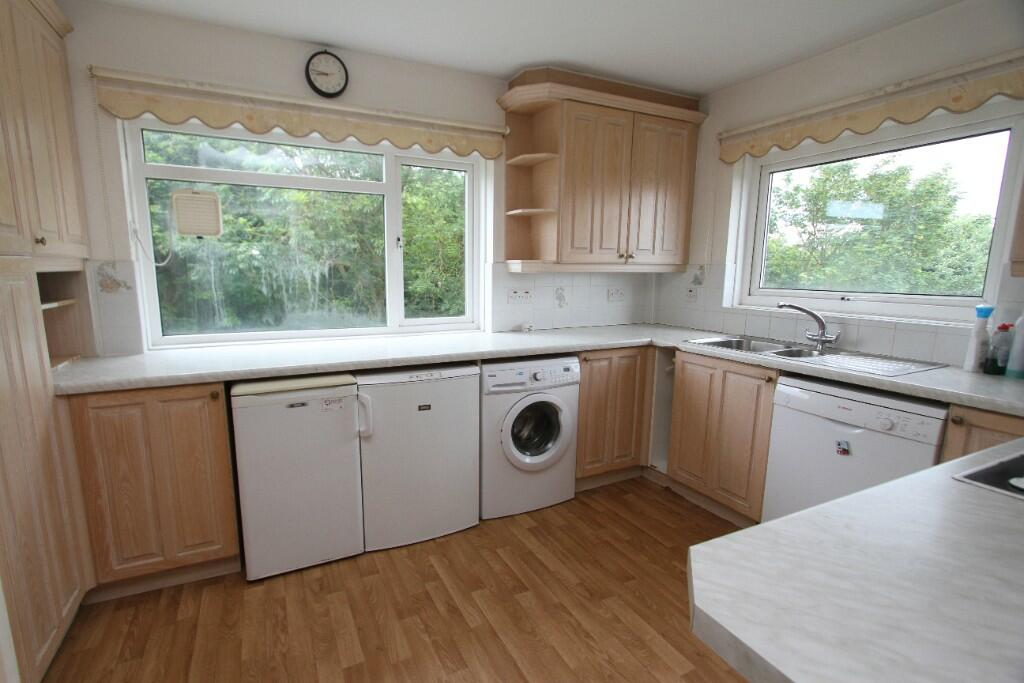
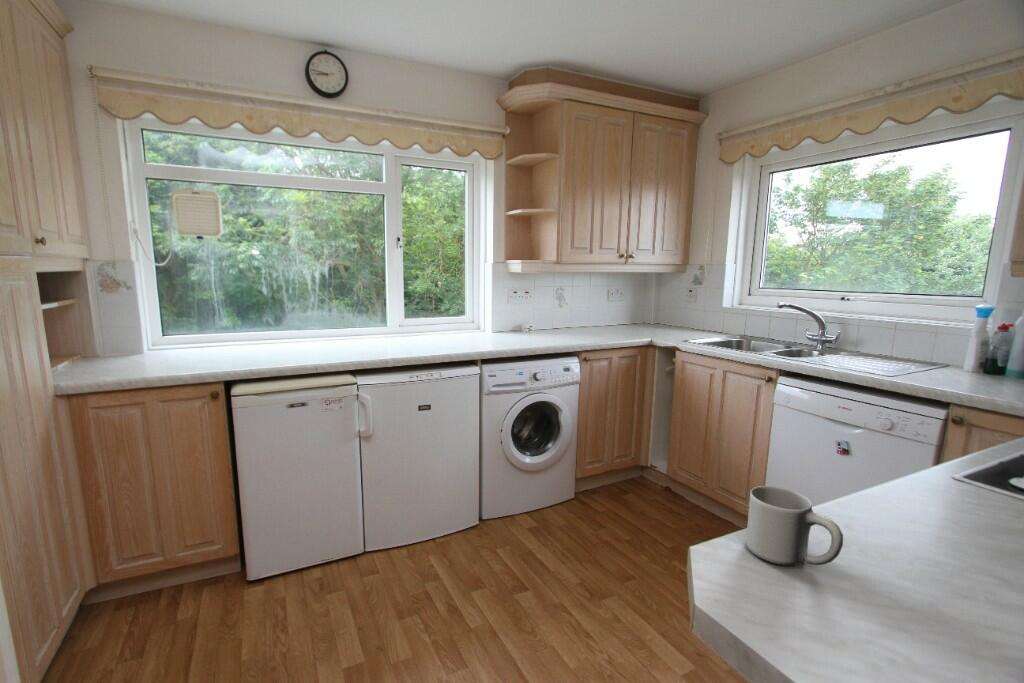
+ mug [745,485,844,567]
